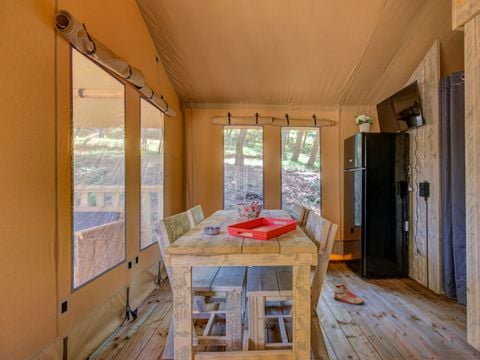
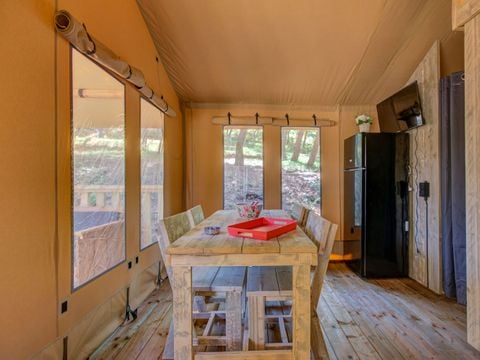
- sneaker [333,284,365,305]
